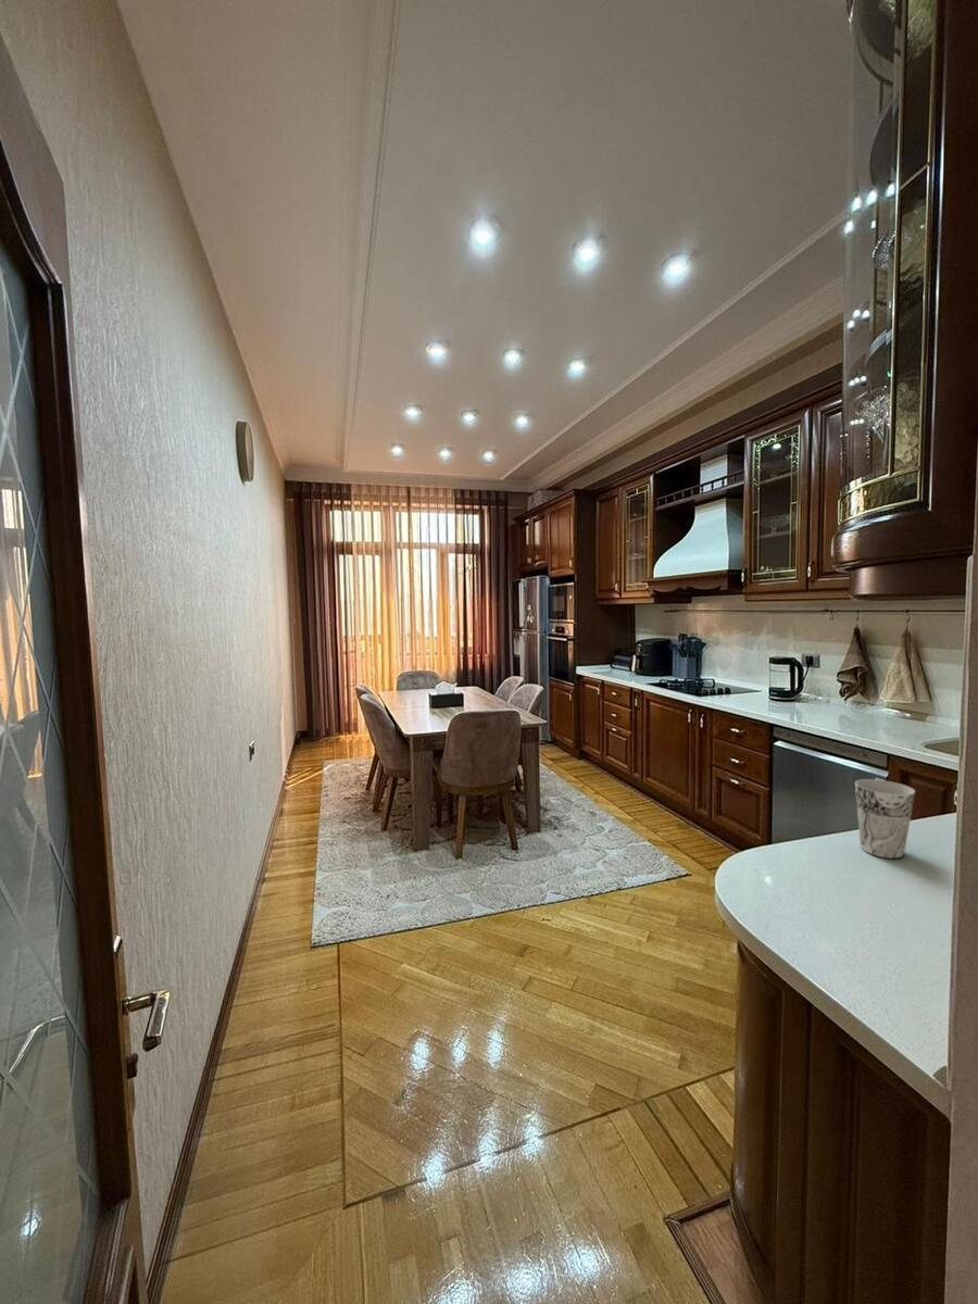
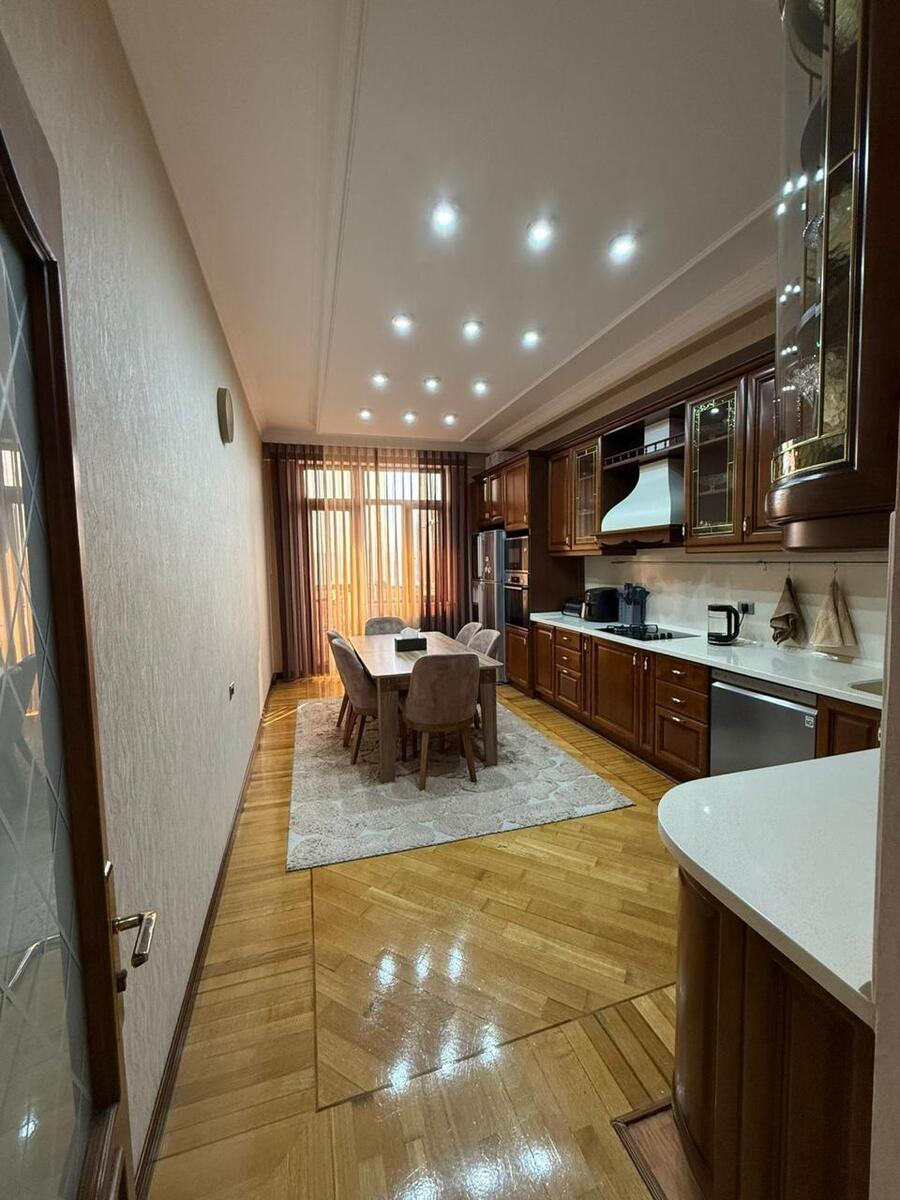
- cup [854,778,916,860]
